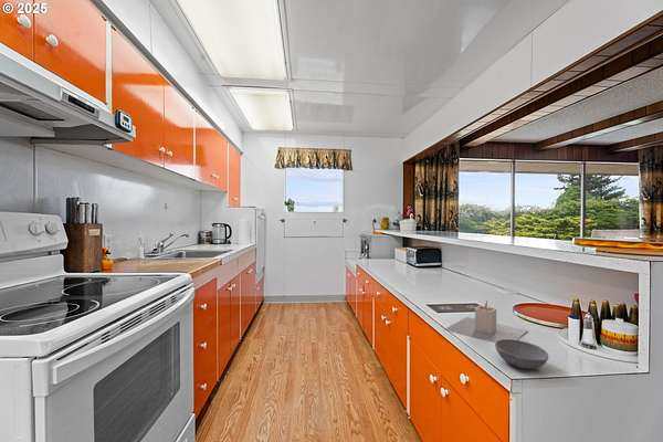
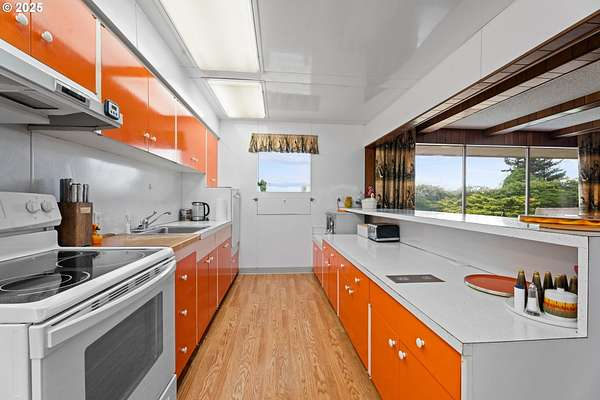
- utensil holder [443,299,528,344]
- bowl [494,339,549,370]
